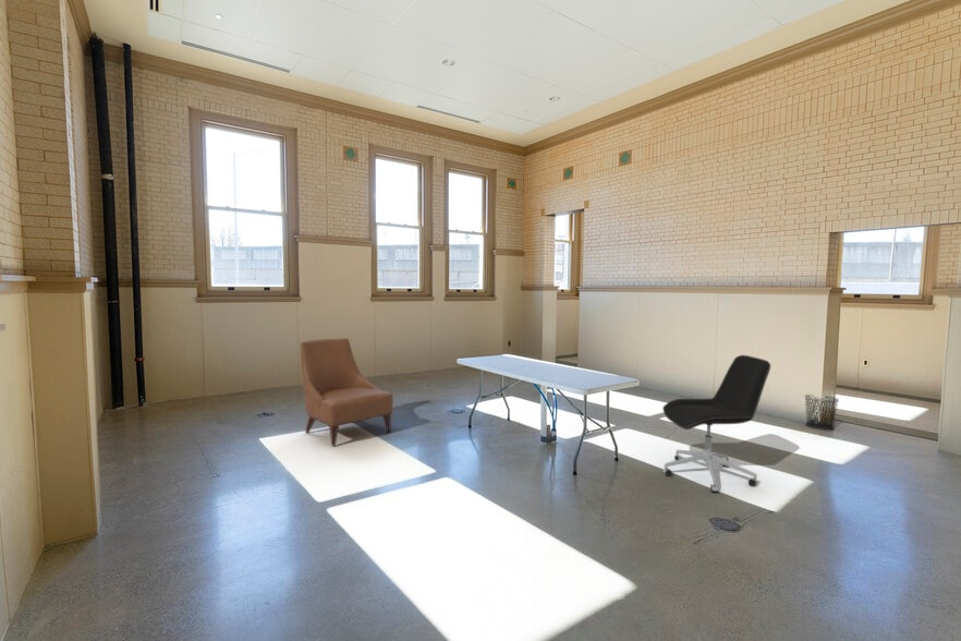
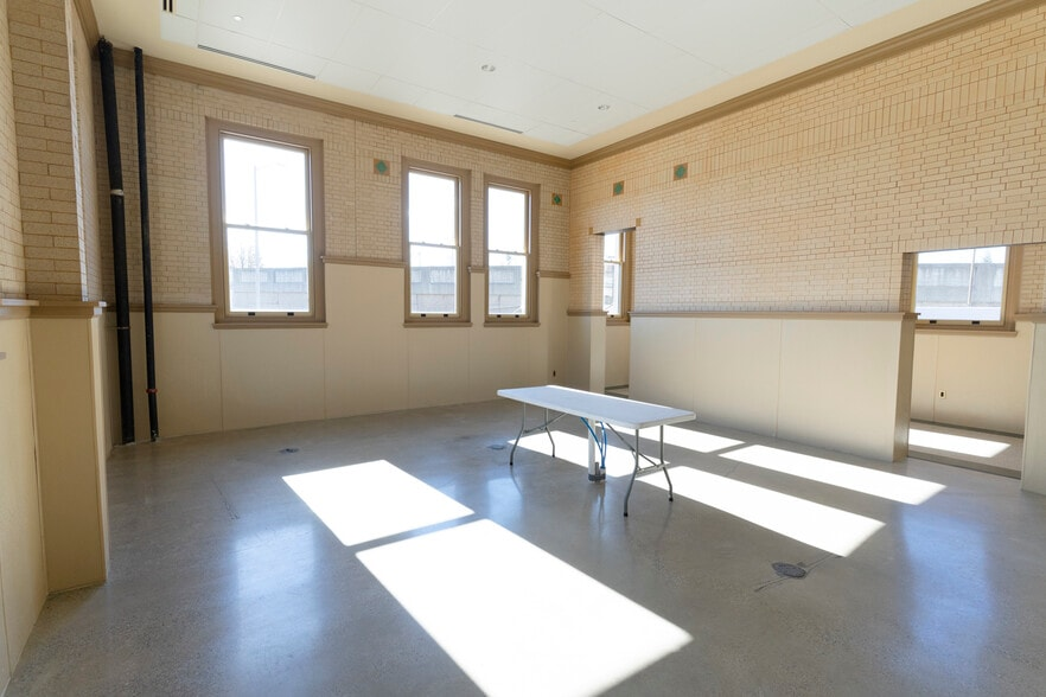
- waste bin [803,394,840,432]
- office chair [661,354,771,494]
- chair [300,337,394,447]
